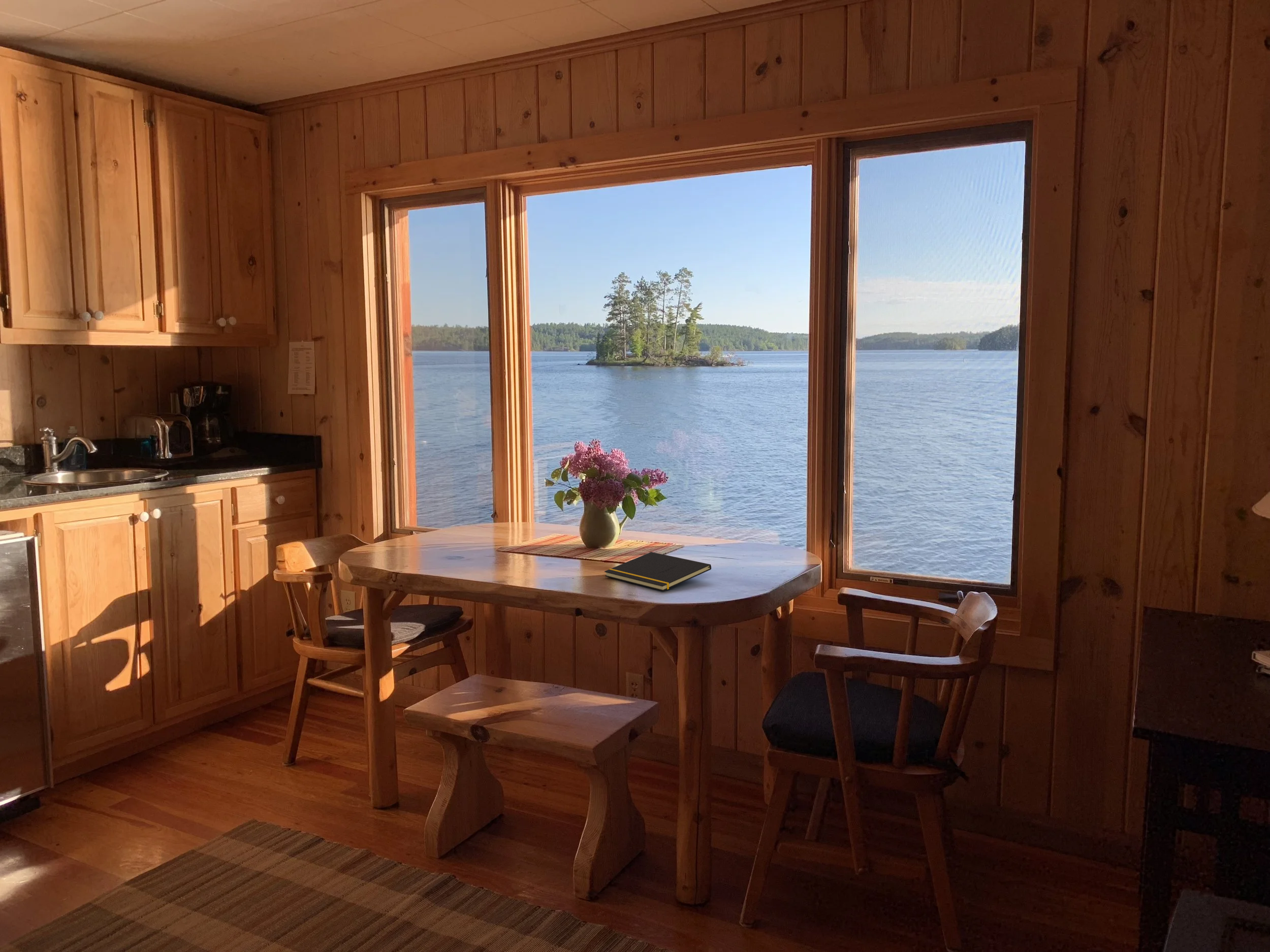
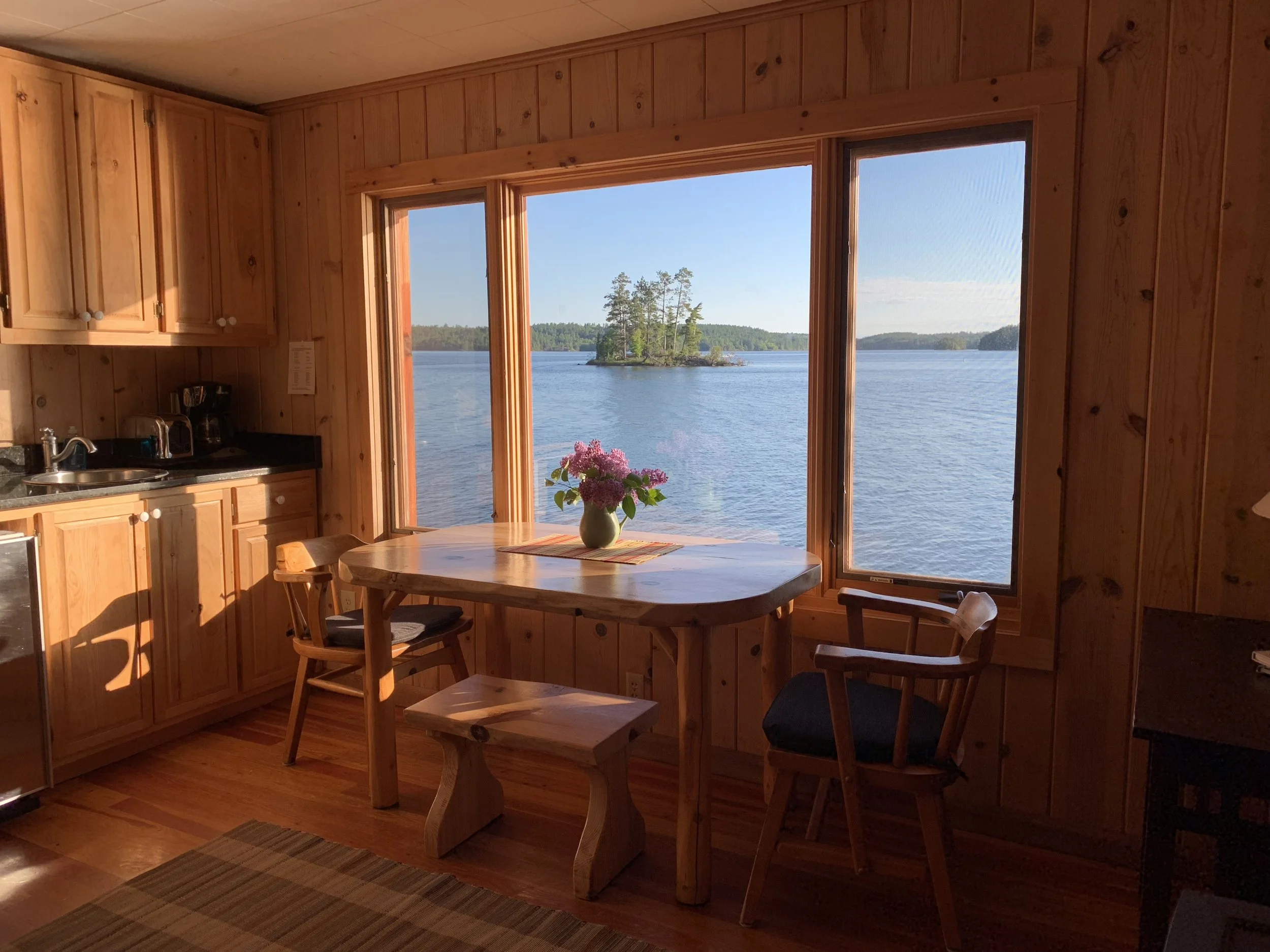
- notepad [604,551,712,592]
